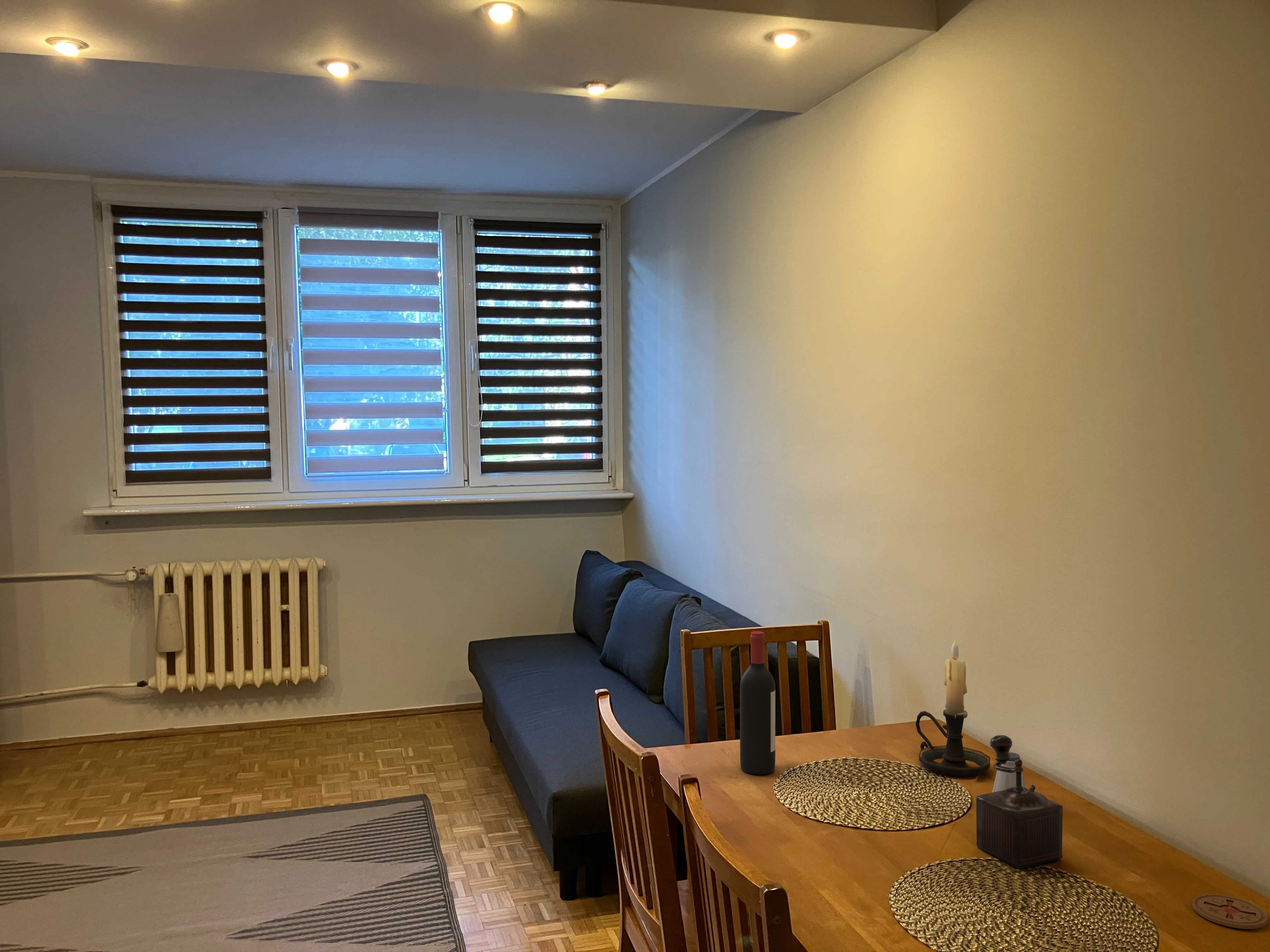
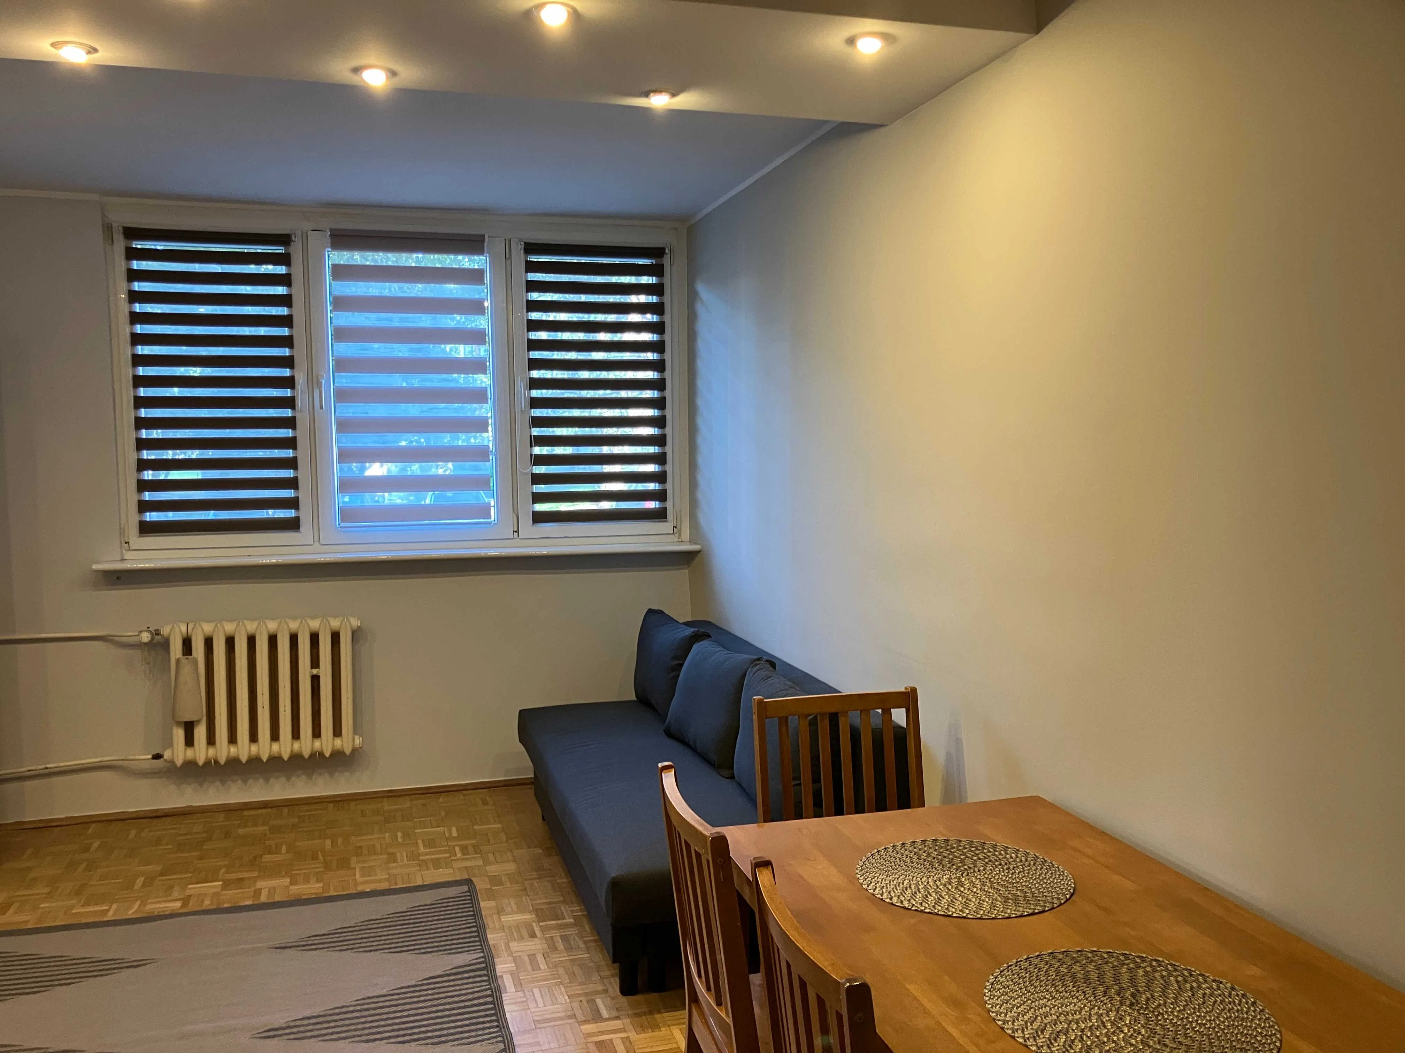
- wine bottle [740,631,776,775]
- pepper mill [976,735,1063,869]
- candle holder [915,639,990,777]
- saltshaker [992,752,1026,792]
- coaster [1192,894,1268,929]
